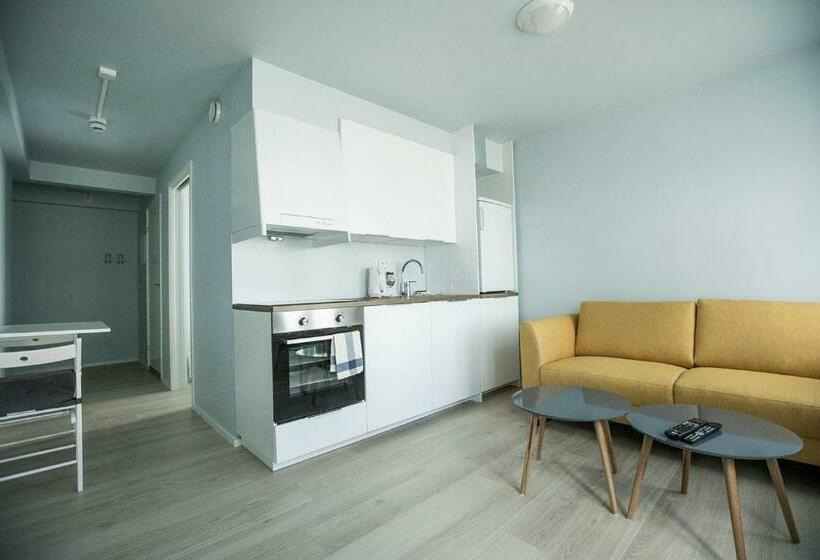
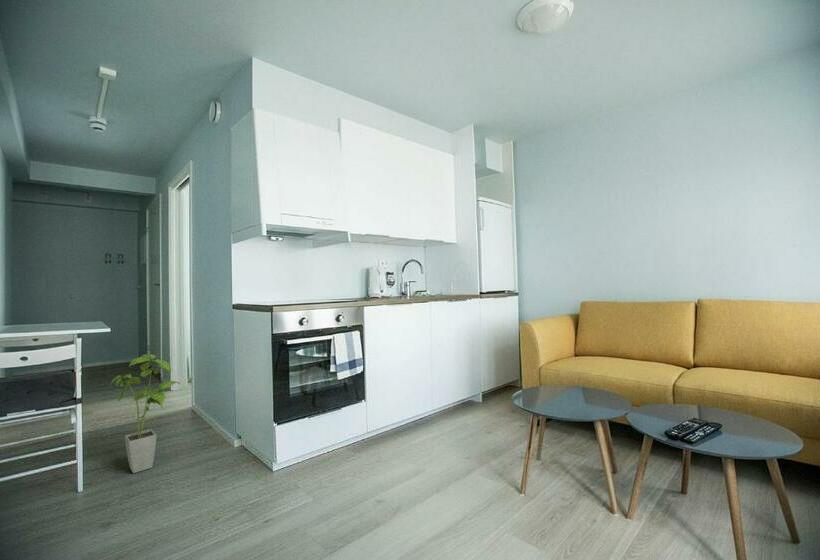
+ house plant [109,353,181,474]
